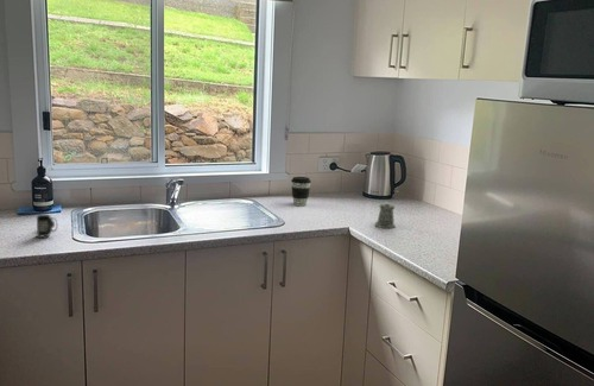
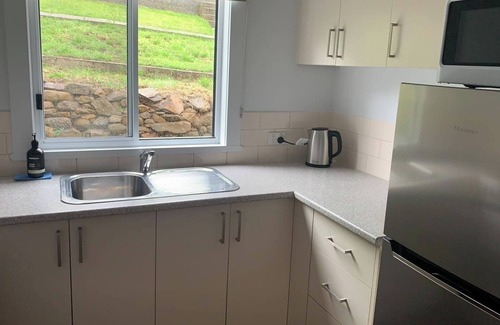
- pepper shaker [374,201,397,230]
- coffee cup [290,176,312,208]
- mug [34,214,58,239]
